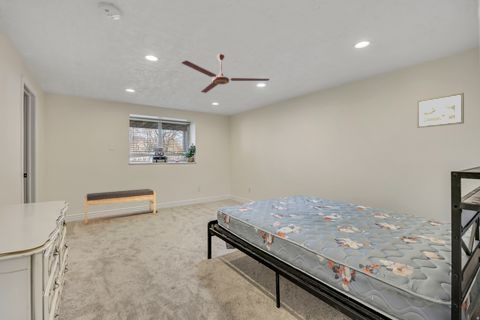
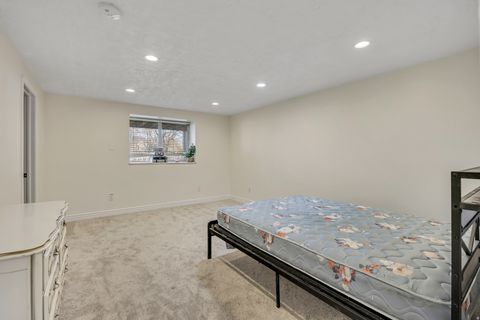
- ceiling fan [181,53,270,94]
- picture frame [416,92,465,129]
- bench [84,188,157,225]
